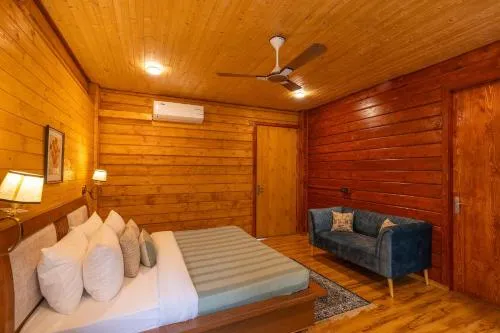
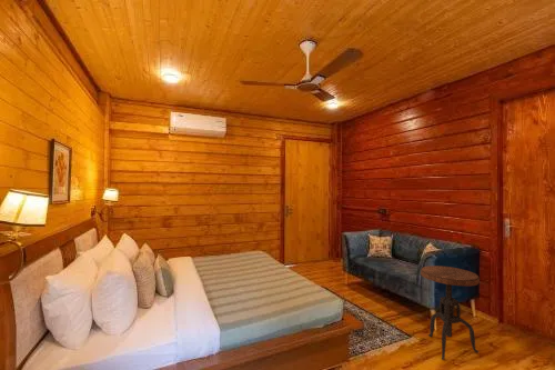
+ side table [420,264,481,361]
